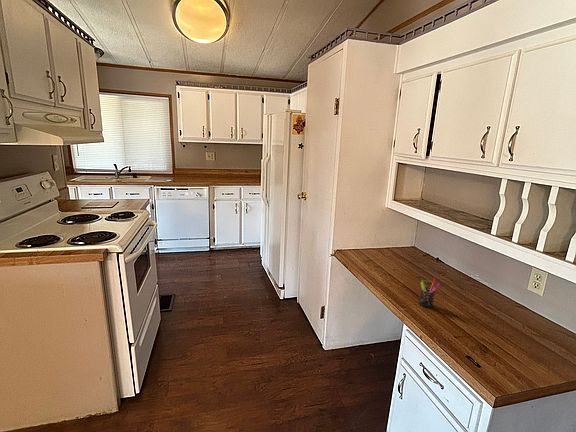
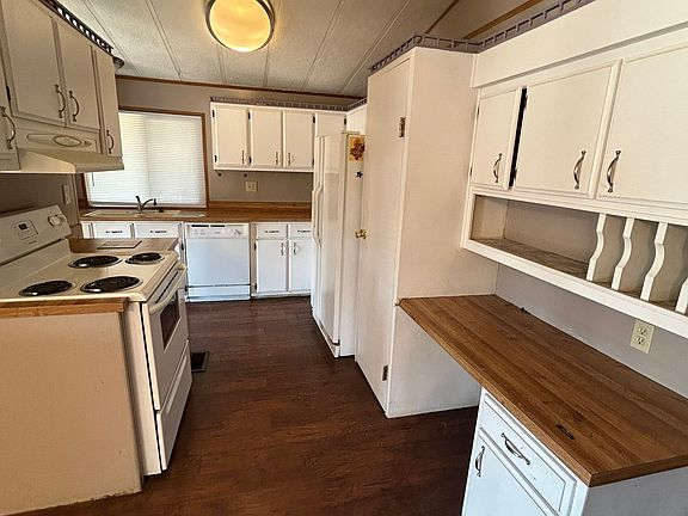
- pen holder [418,278,441,309]
